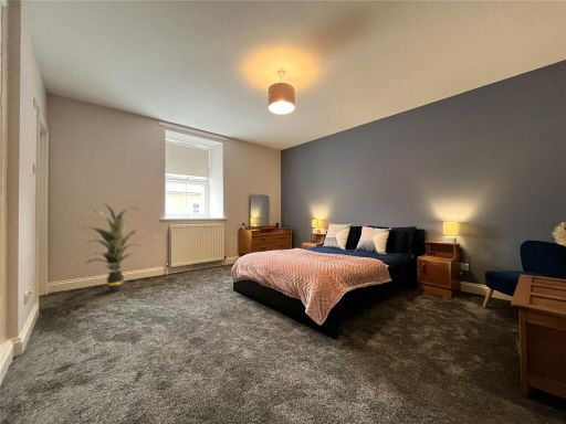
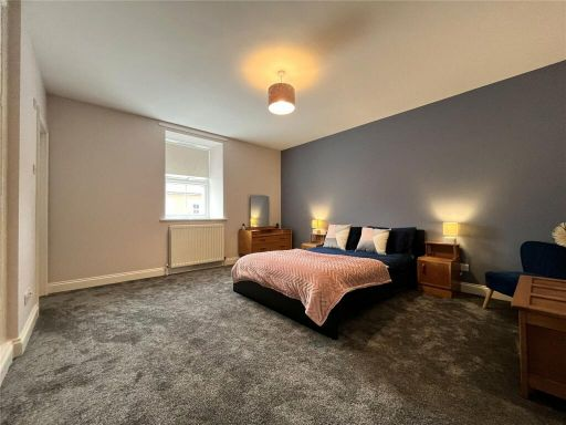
- indoor plant [81,201,144,293]
